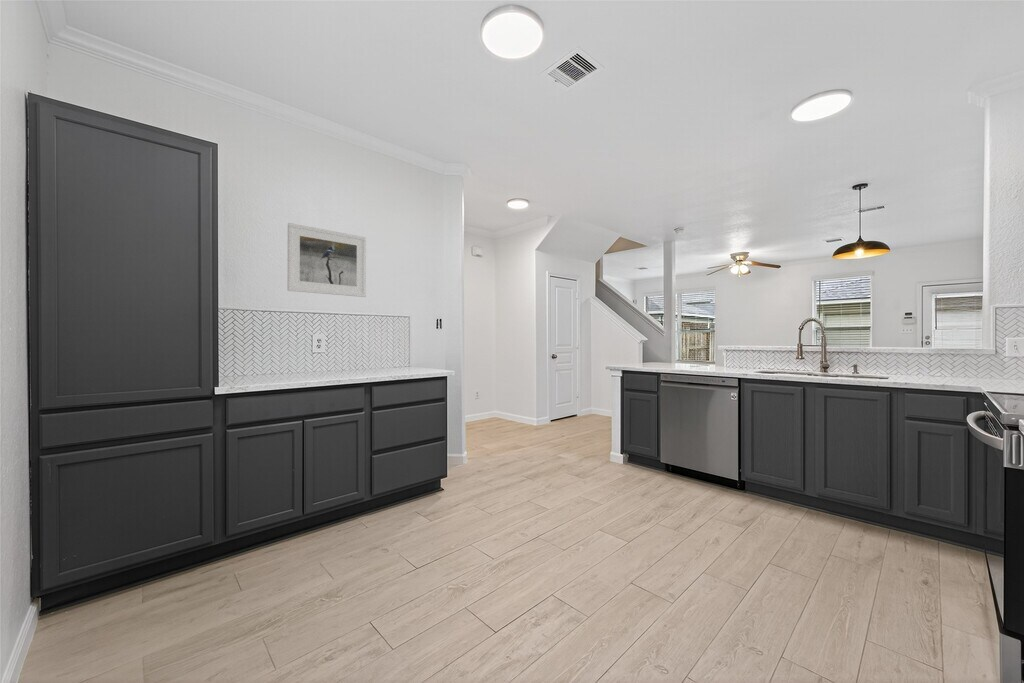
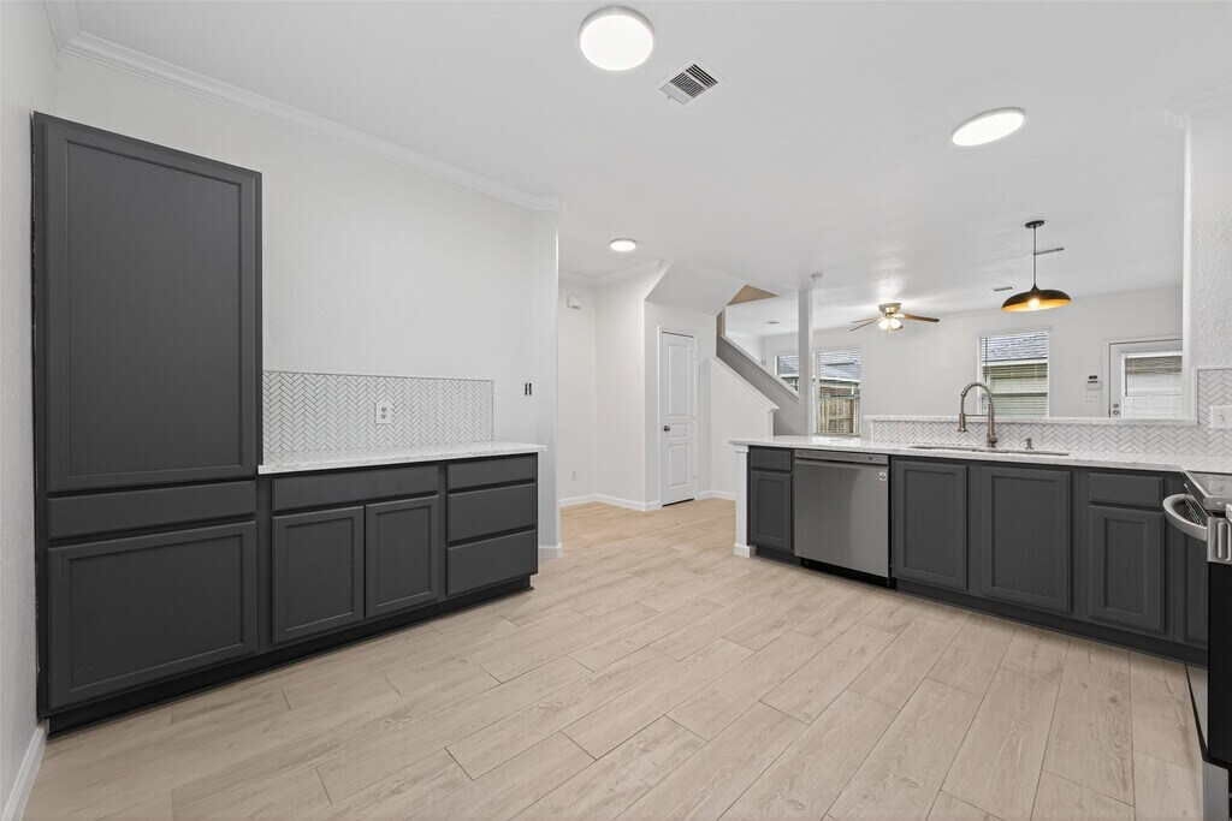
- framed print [286,222,367,298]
